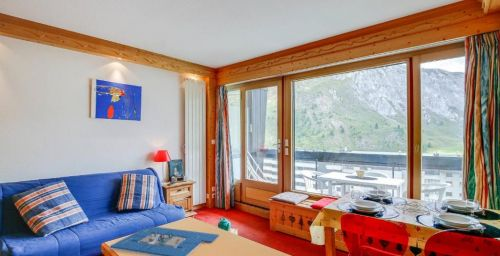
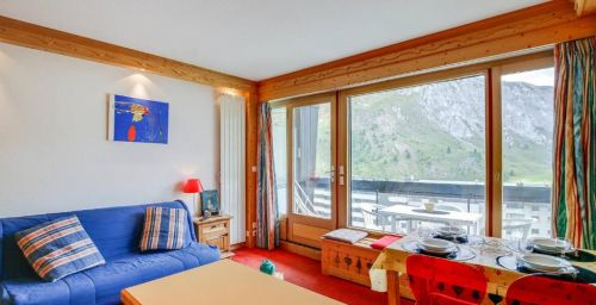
- board game [108,226,220,256]
